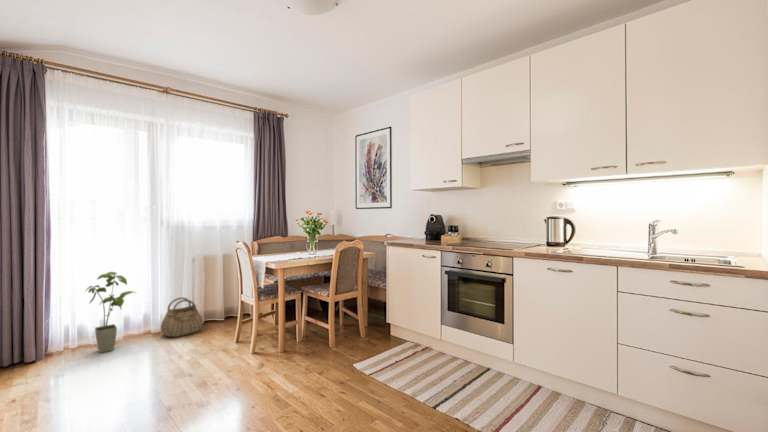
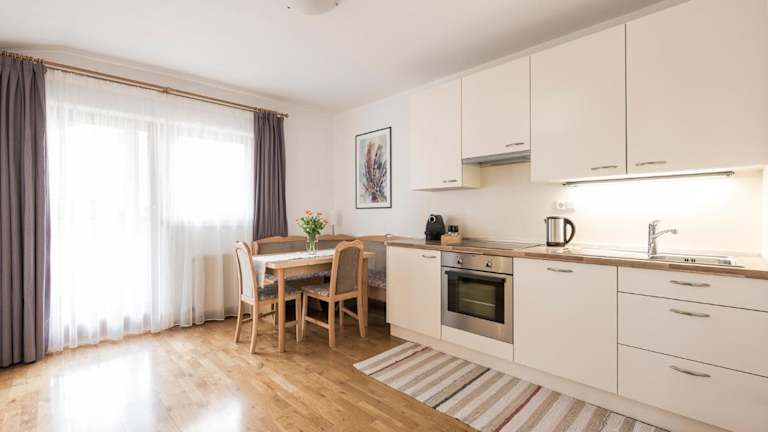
- house plant [84,271,137,354]
- basket [160,296,203,338]
